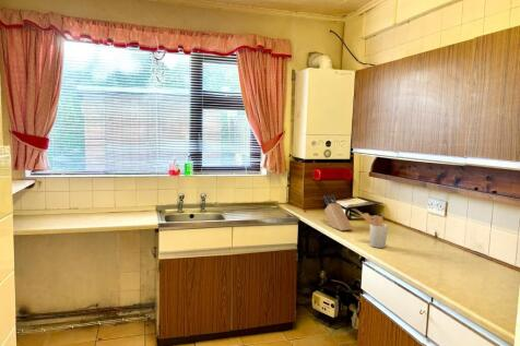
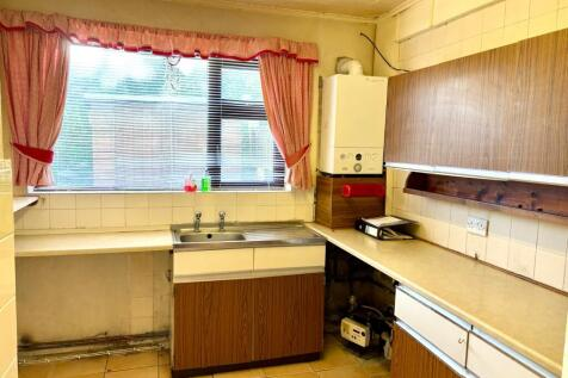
- knife block [322,193,354,231]
- utensil holder [359,212,389,249]
